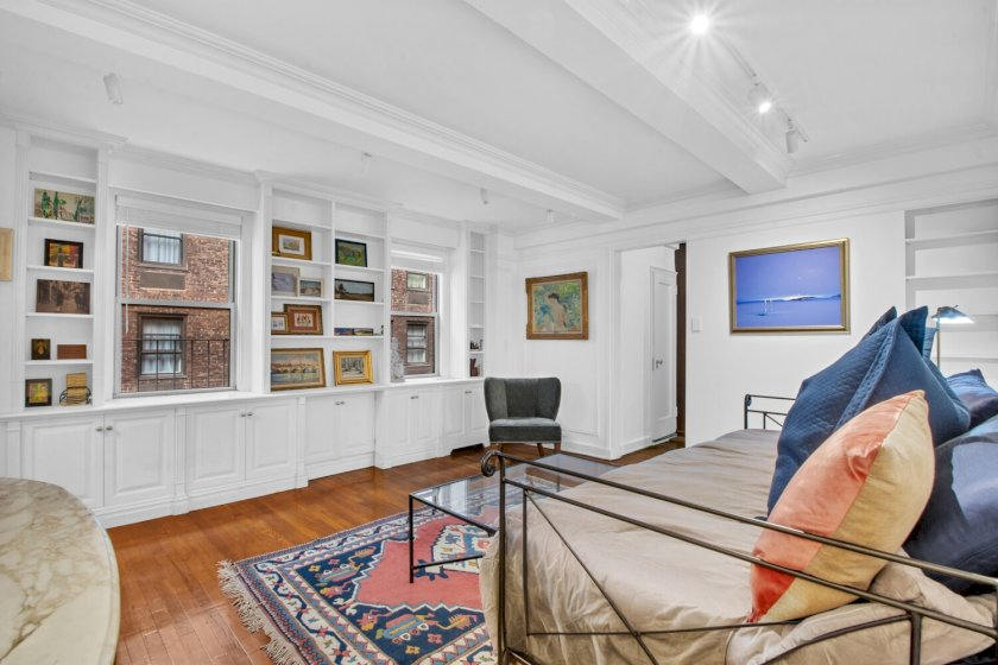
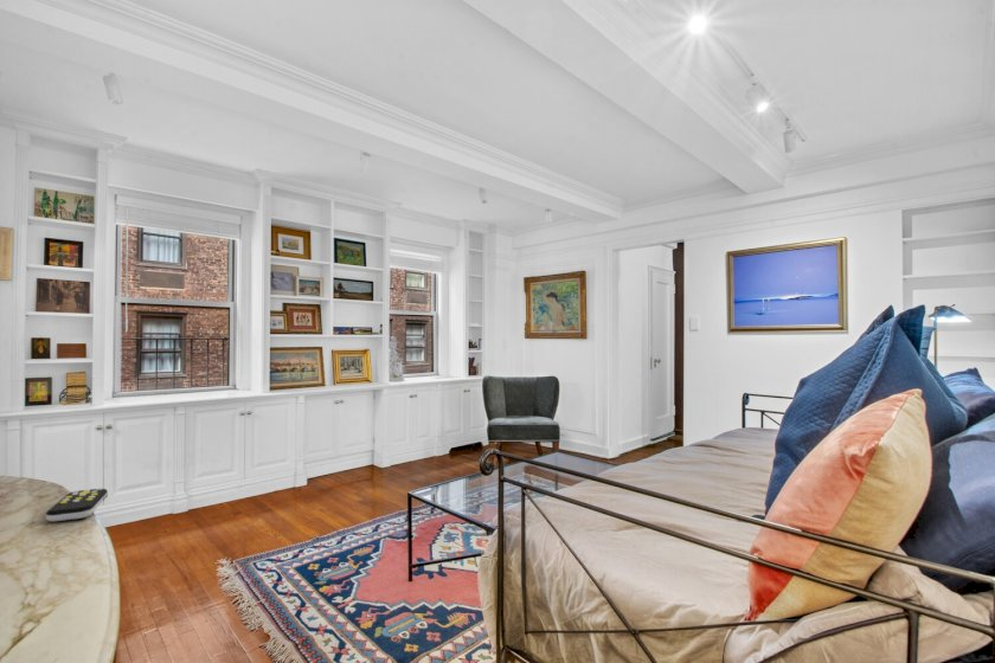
+ remote control [45,487,109,523]
